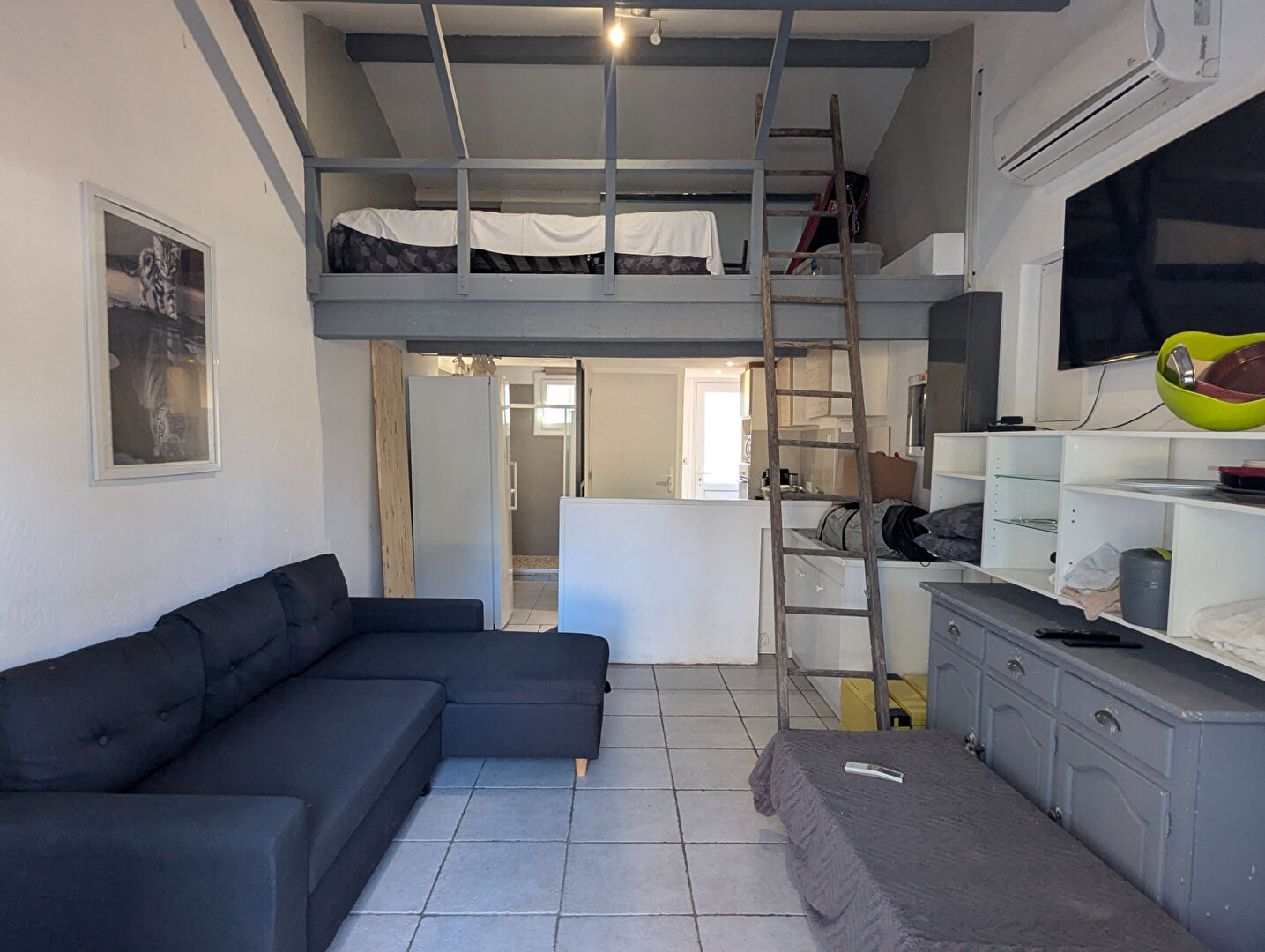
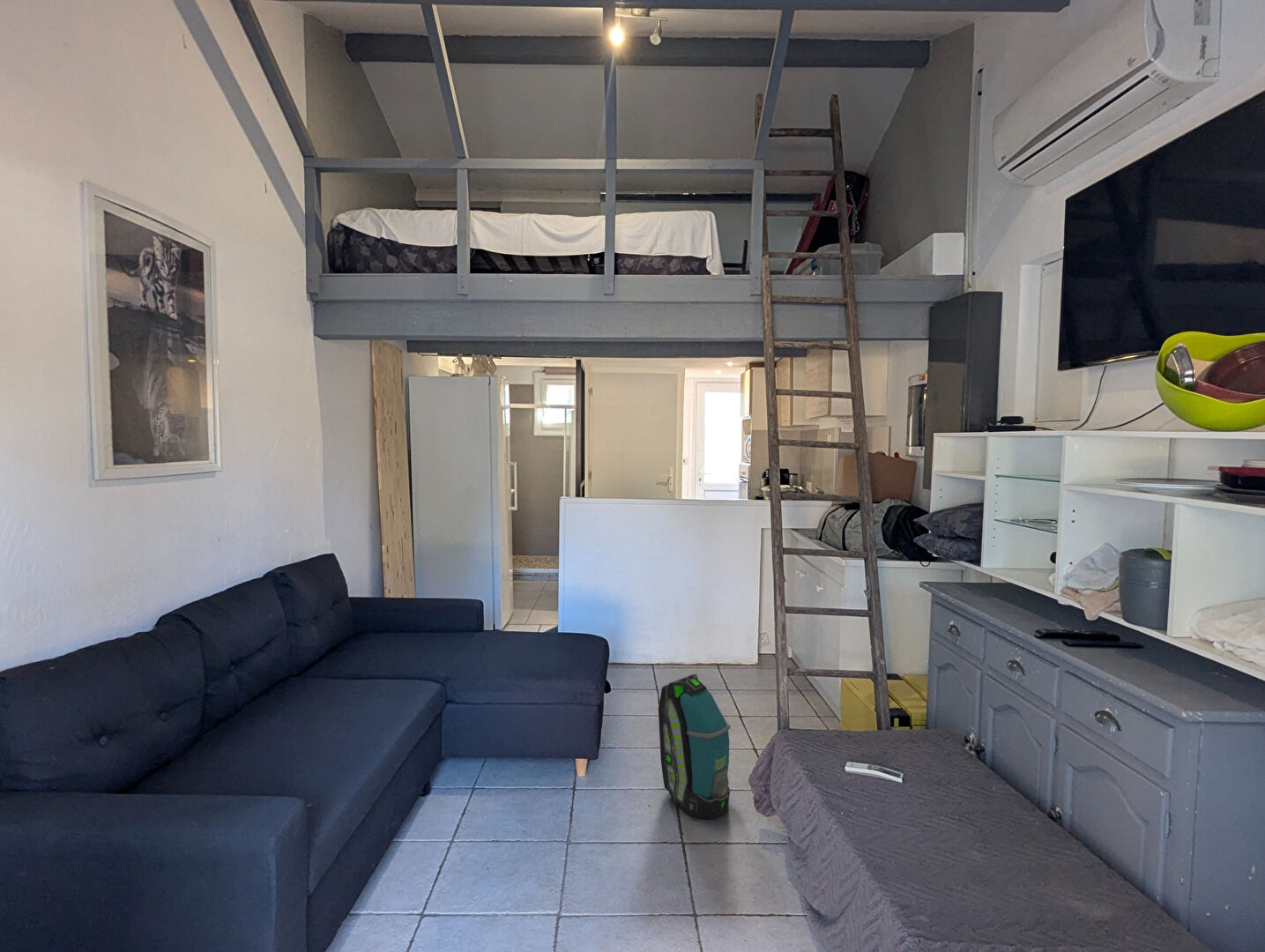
+ backpack [658,673,731,820]
